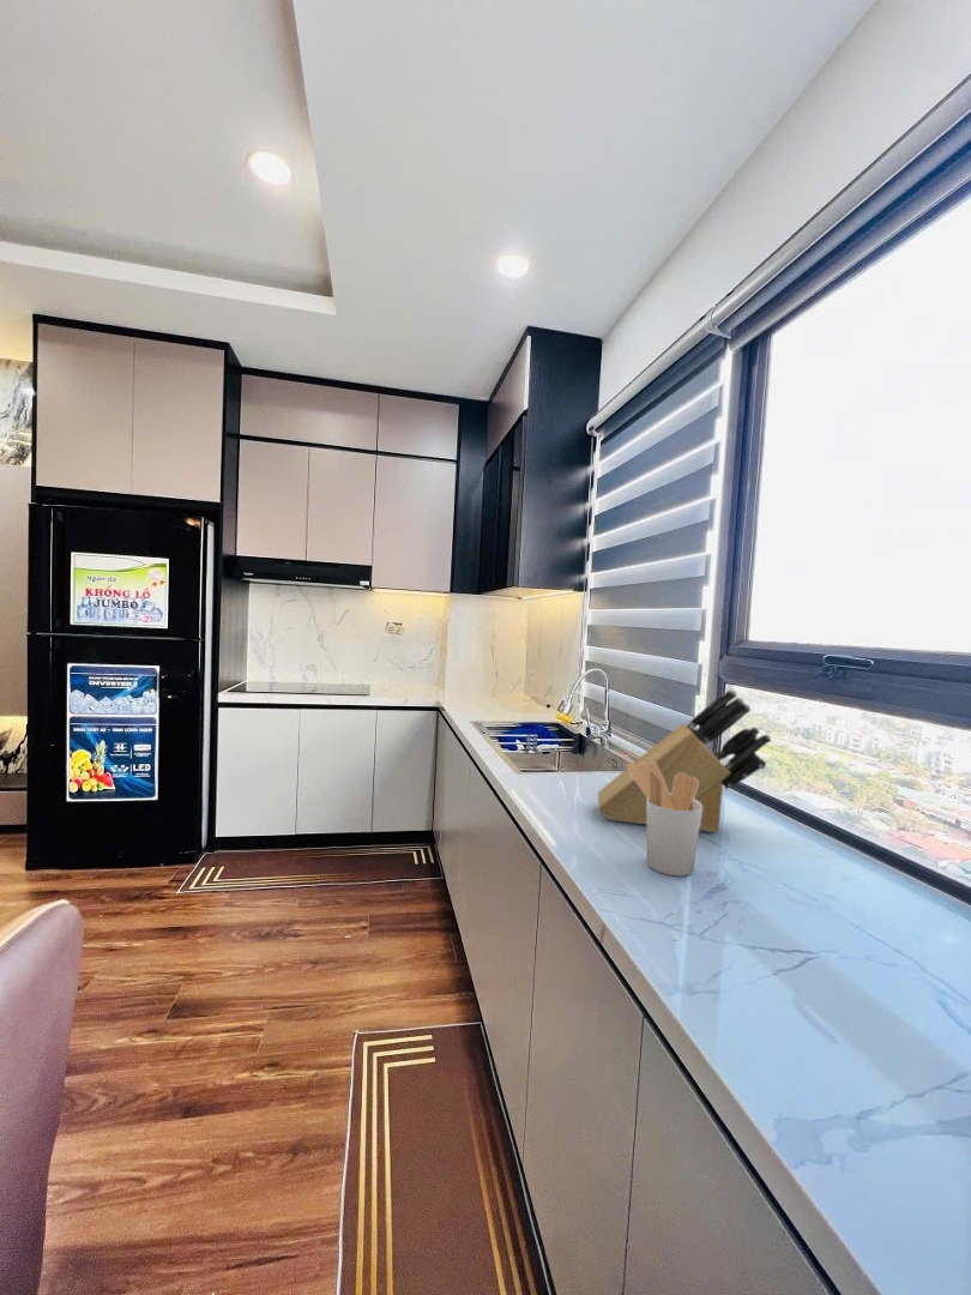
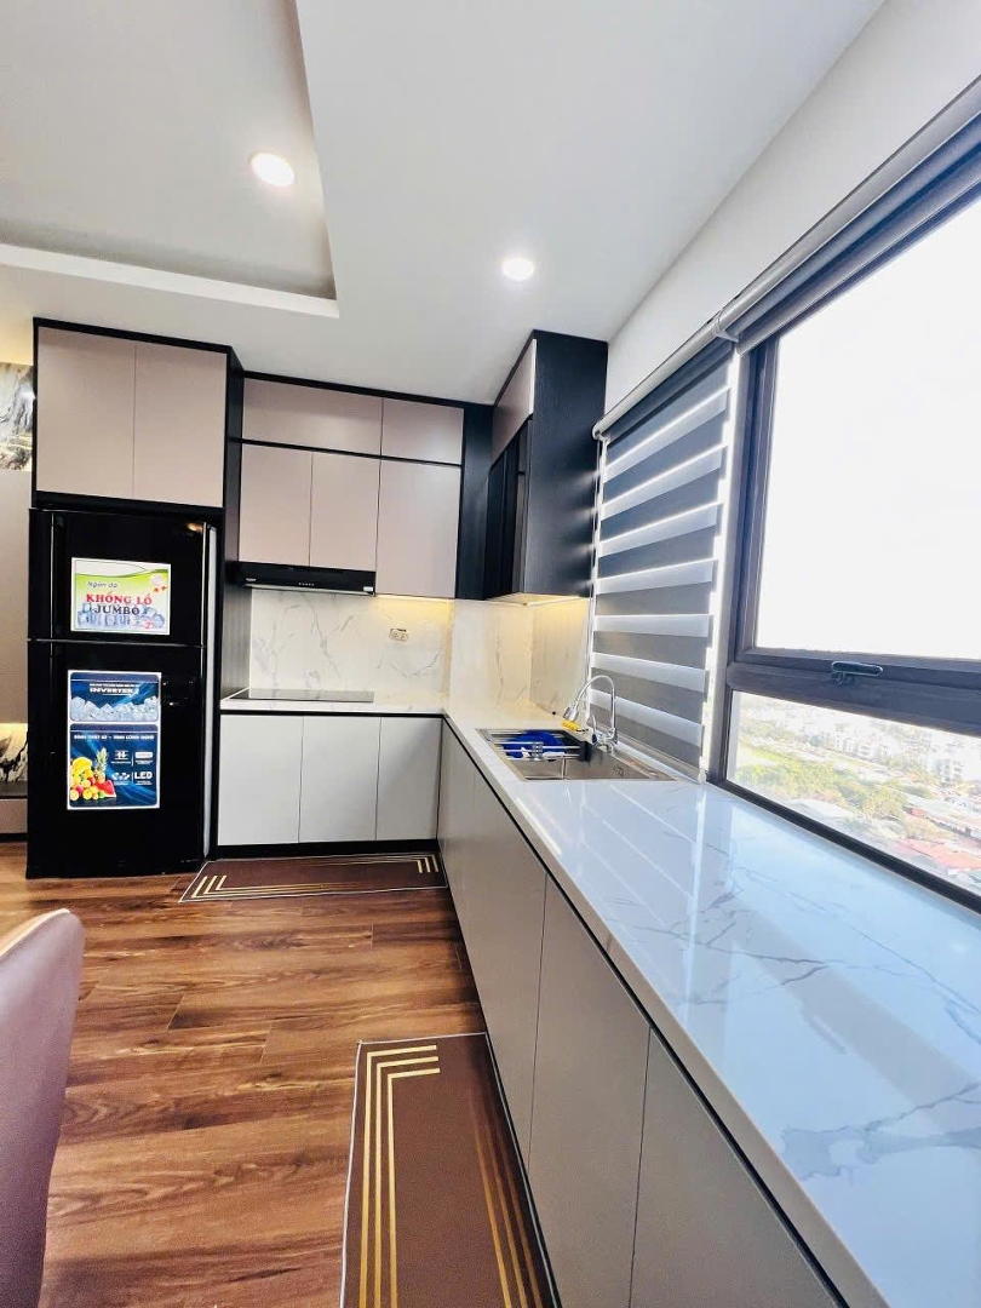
- utensil holder [625,761,702,877]
- knife block [596,688,772,833]
